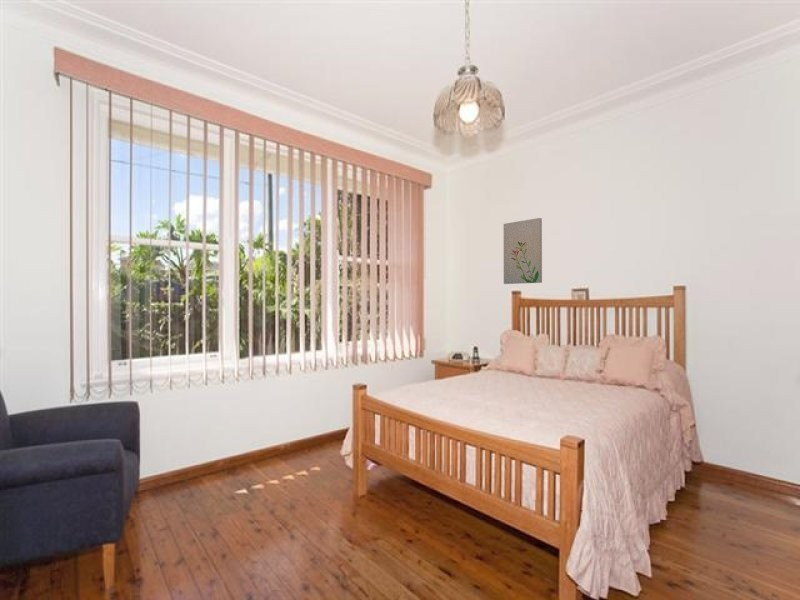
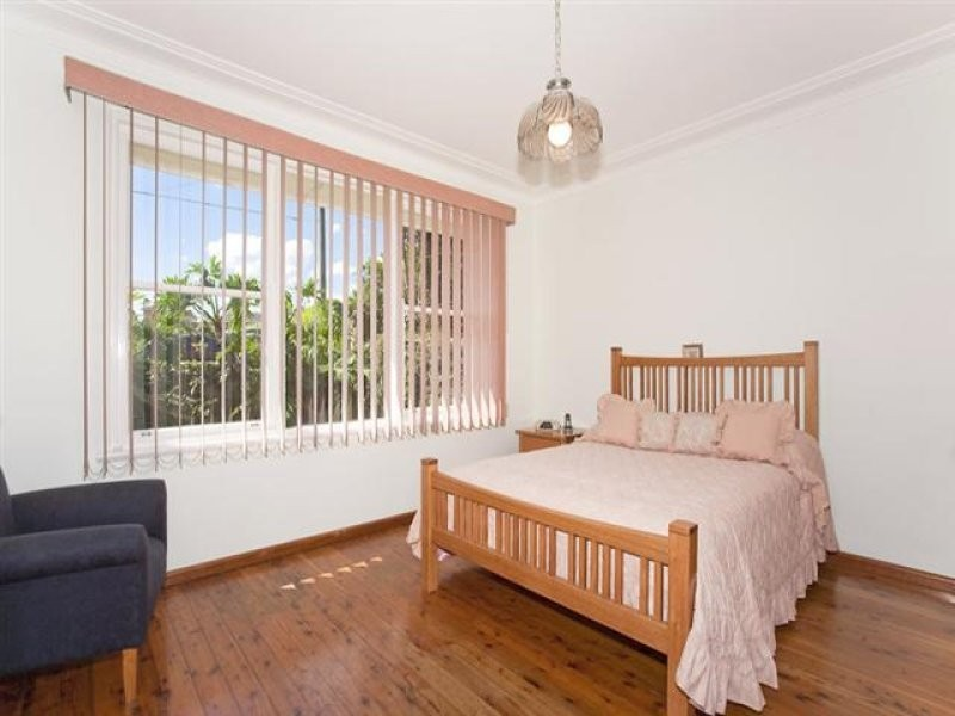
- wall art [503,217,543,285]
